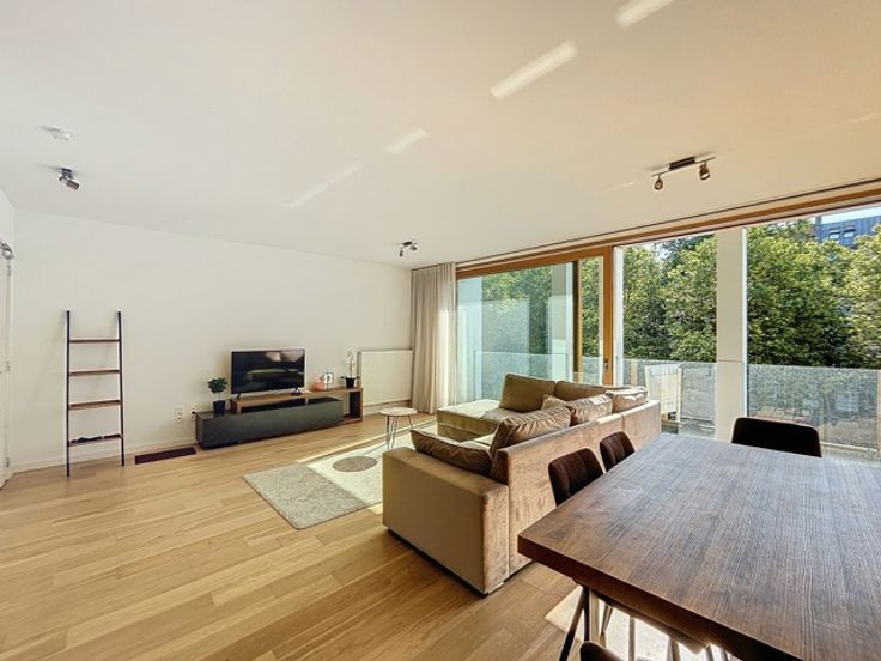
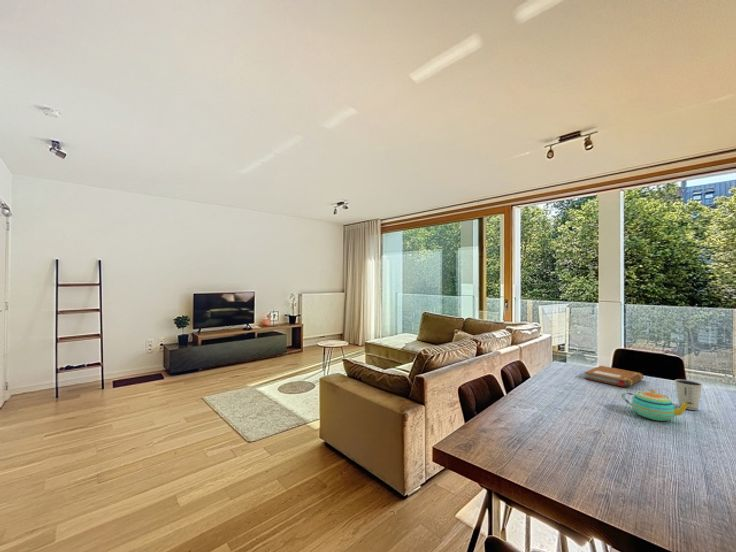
+ notebook [583,365,645,388]
+ dixie cup [674,378,704,411]
+ teapot [620,388,693,422]
